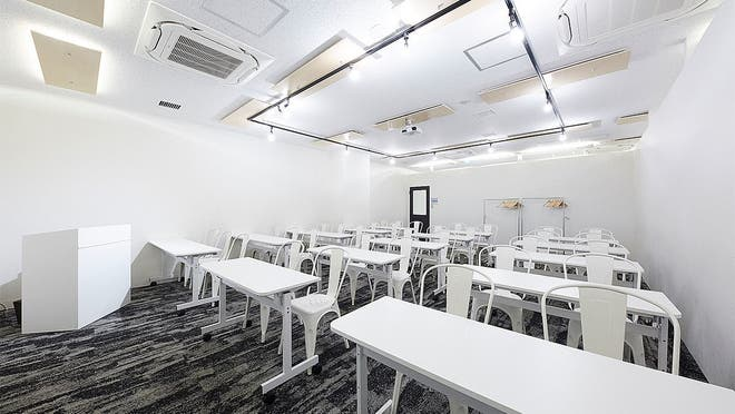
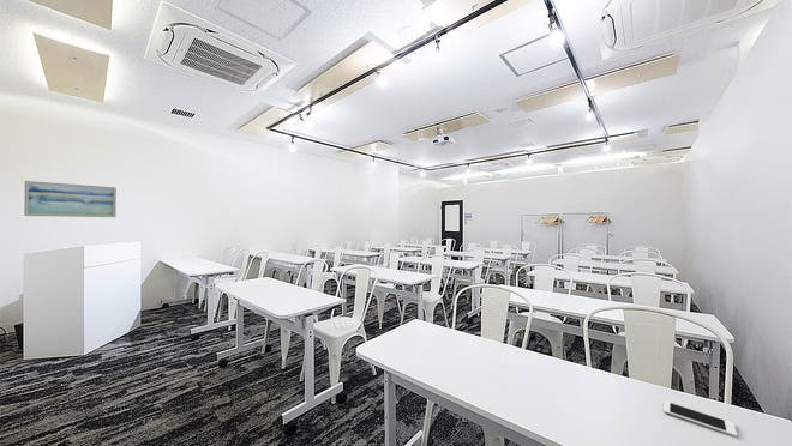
+ wall art [23,180,118,218]
+ cell phone [662,400,738,438]
